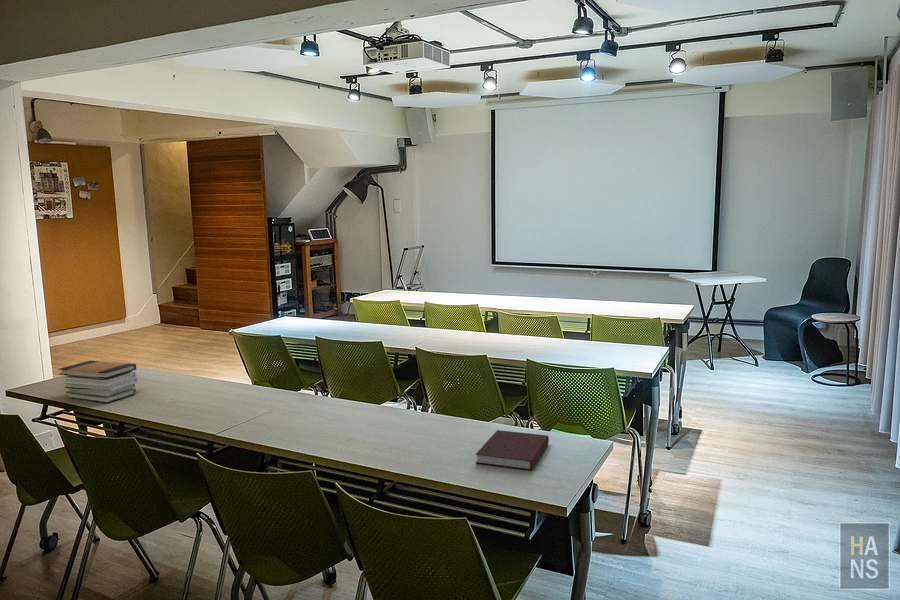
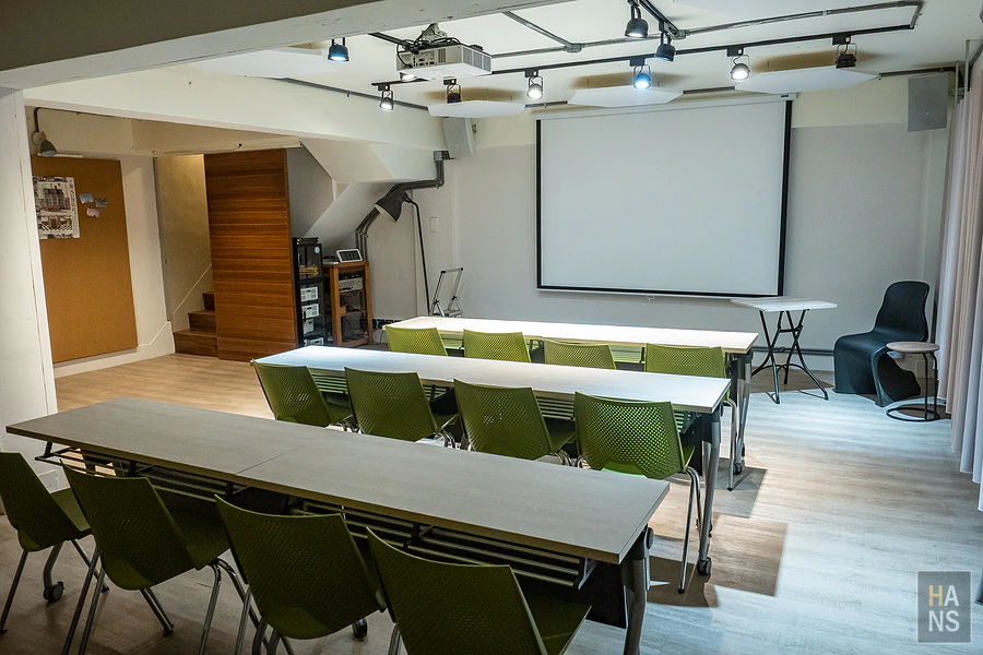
- book stack [58,360,139,404]
- notebook [475,429,550,471]
